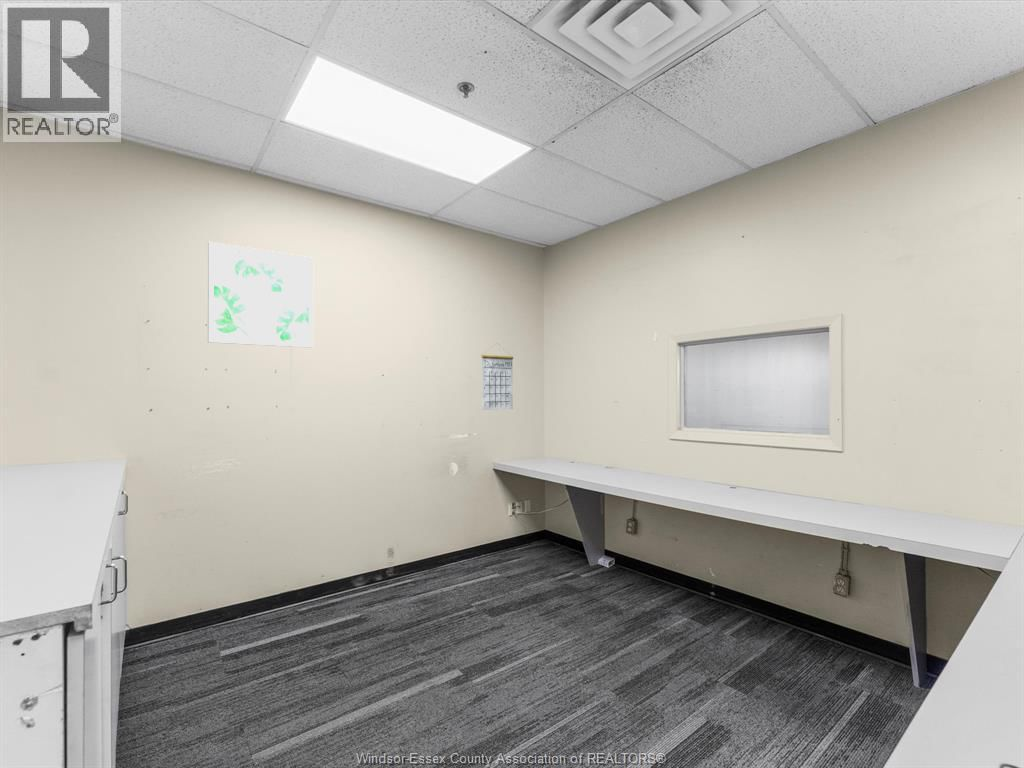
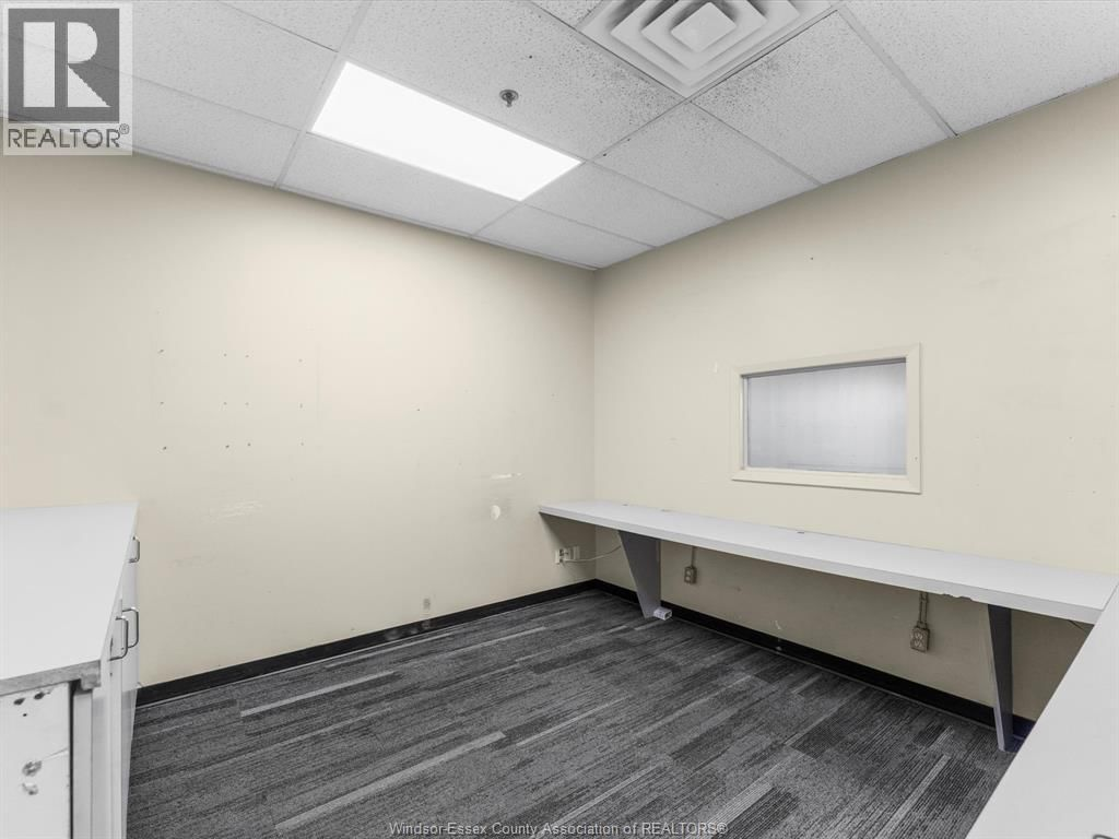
- wall art [207,241,314,348]
- calendar [480,342,514,411]
